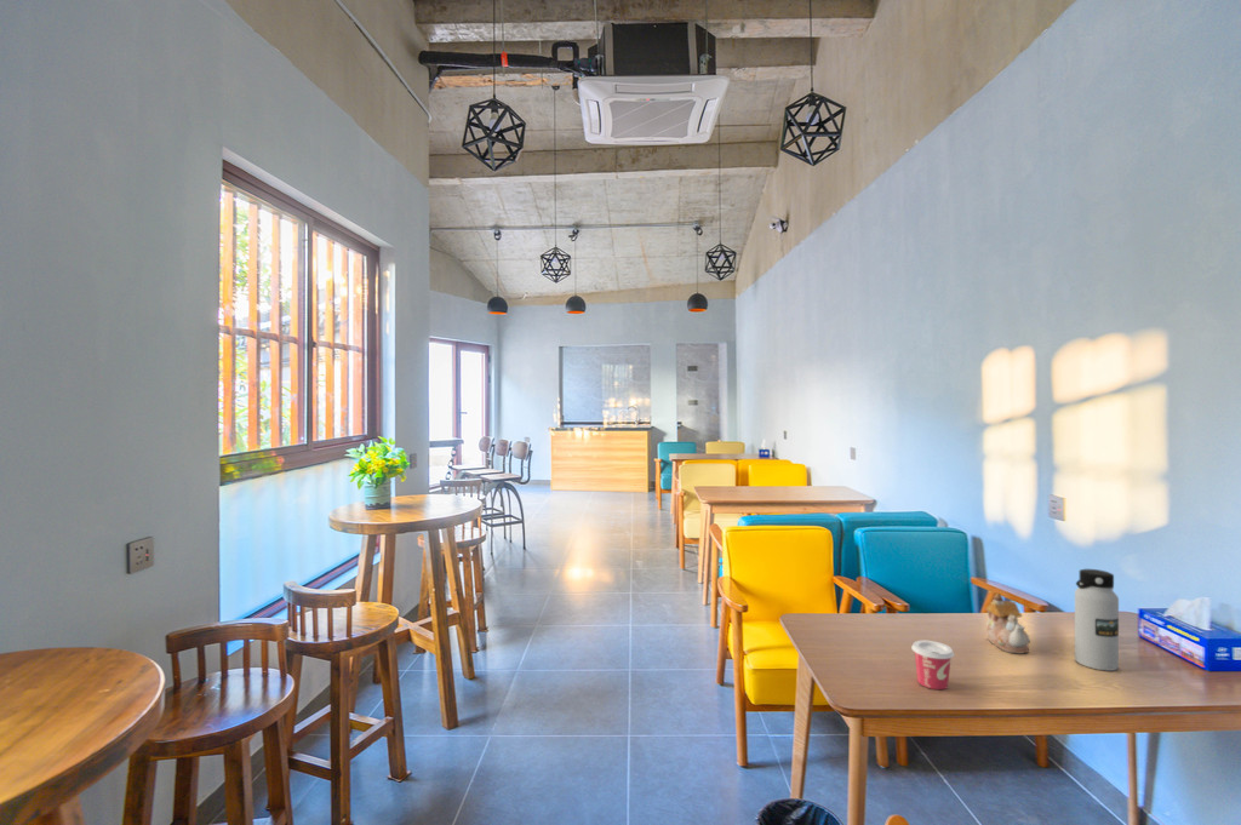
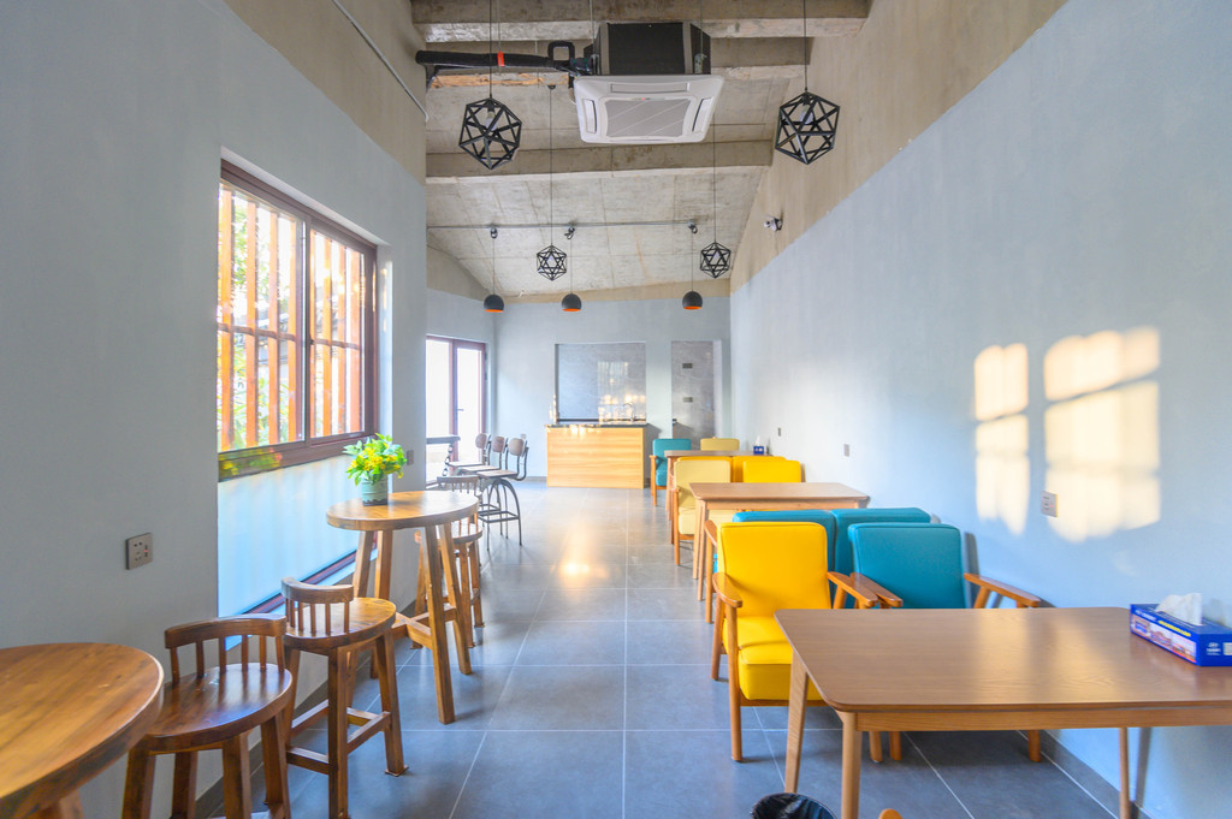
- teapot [984,592,1031,655]
- cup [910,640,955,691]
- water bottle [1074,568,1120,672]
